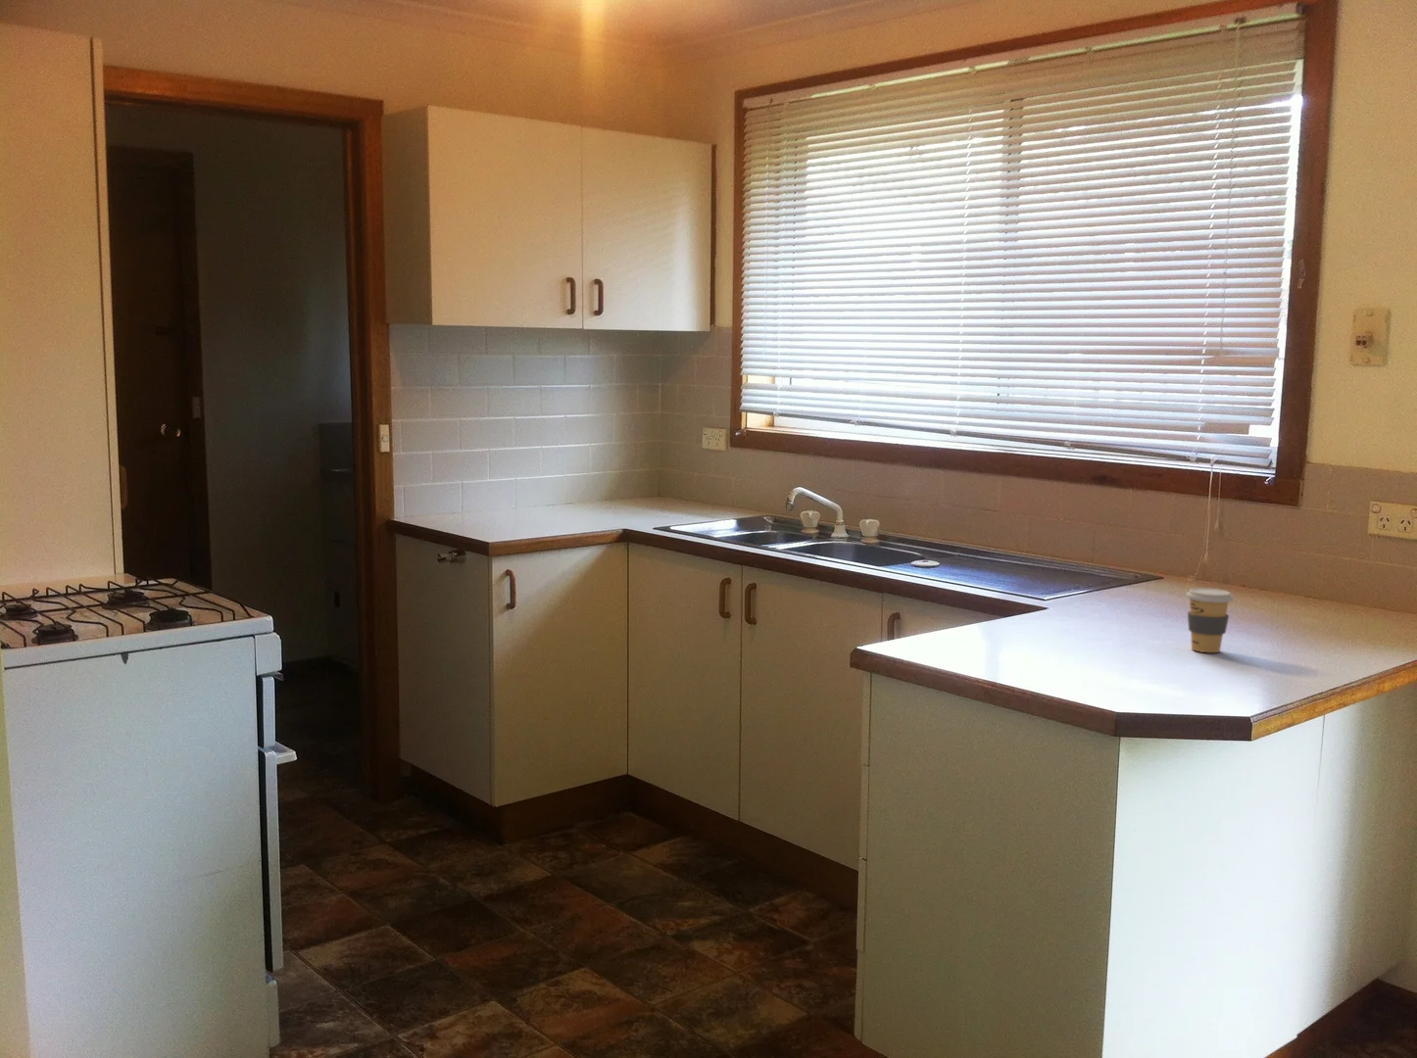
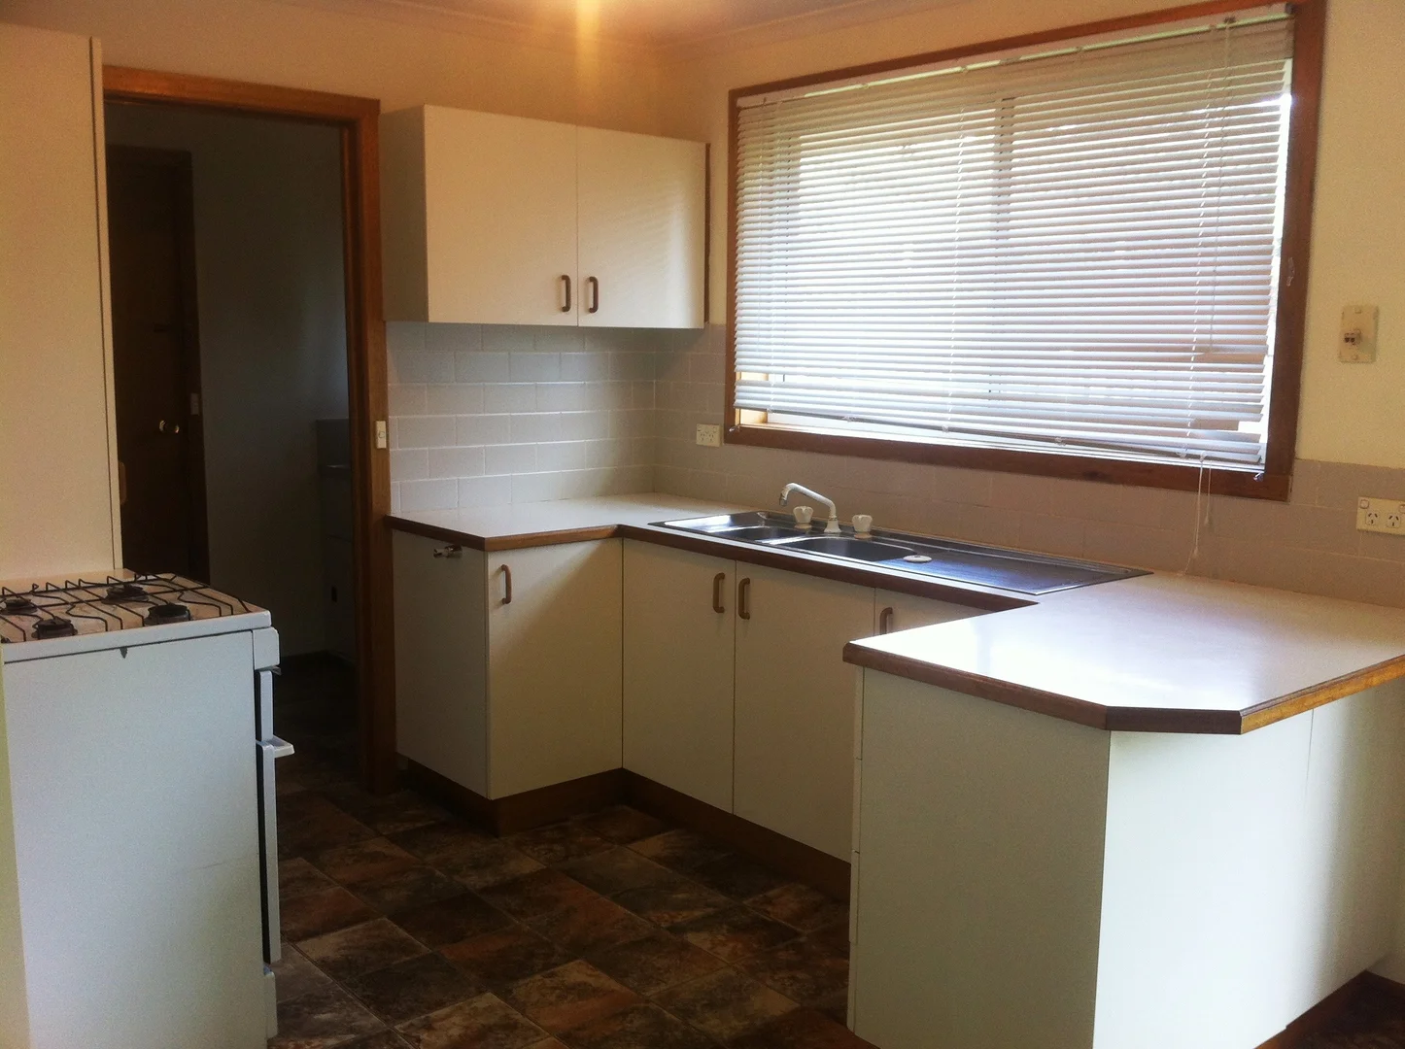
- coffee cup [1185,587,1235,653]
